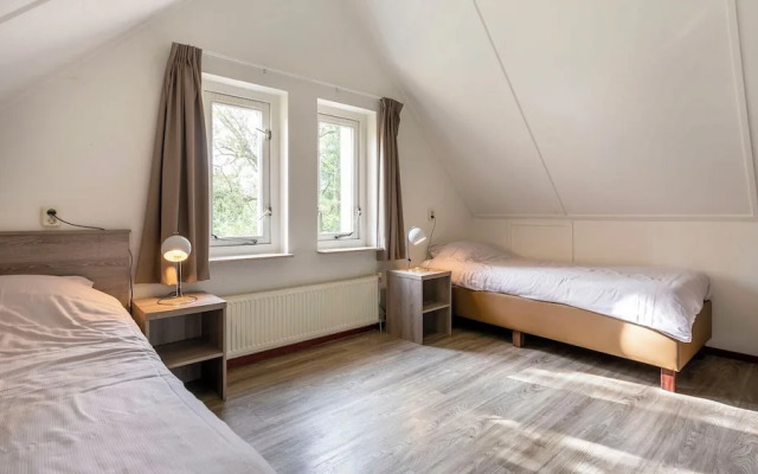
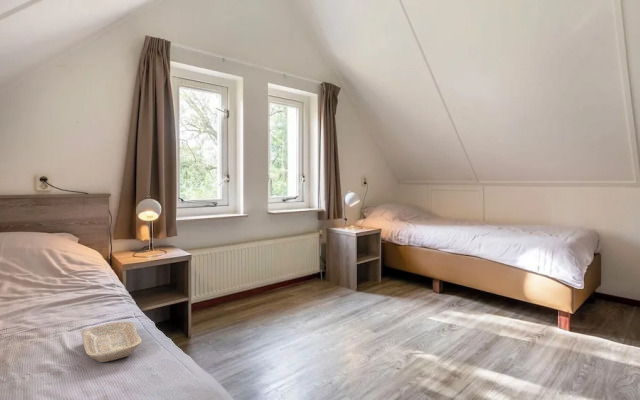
+ tray [81,321,142,363]
